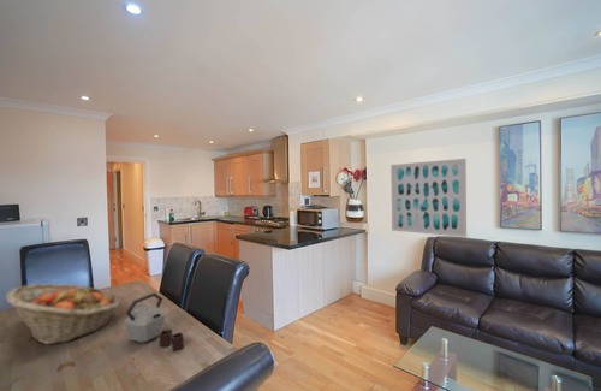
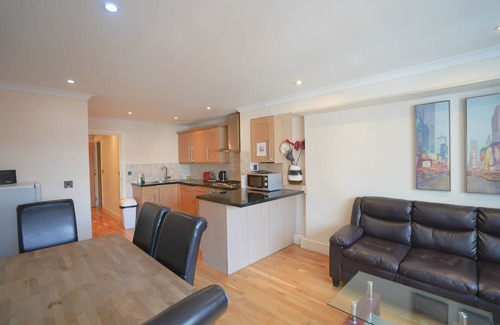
- wall art [389,158,468,238]
- fruit basket [4,283,120,345]
- kettle [123,292,185,351]
